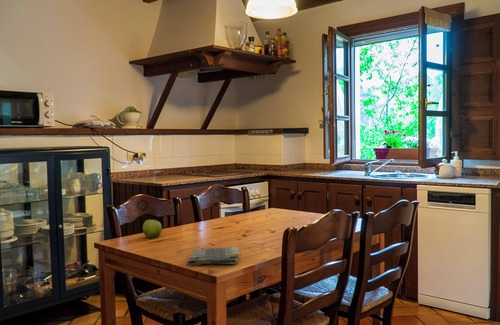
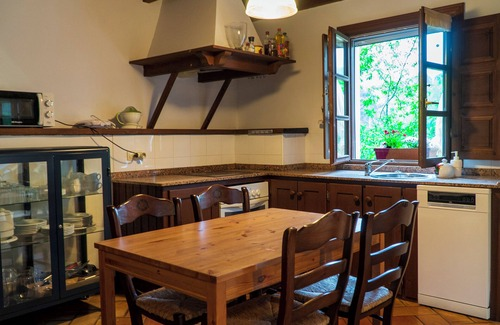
- fruit [142,218,163,239]
- dish towel [186,246,240,266]
